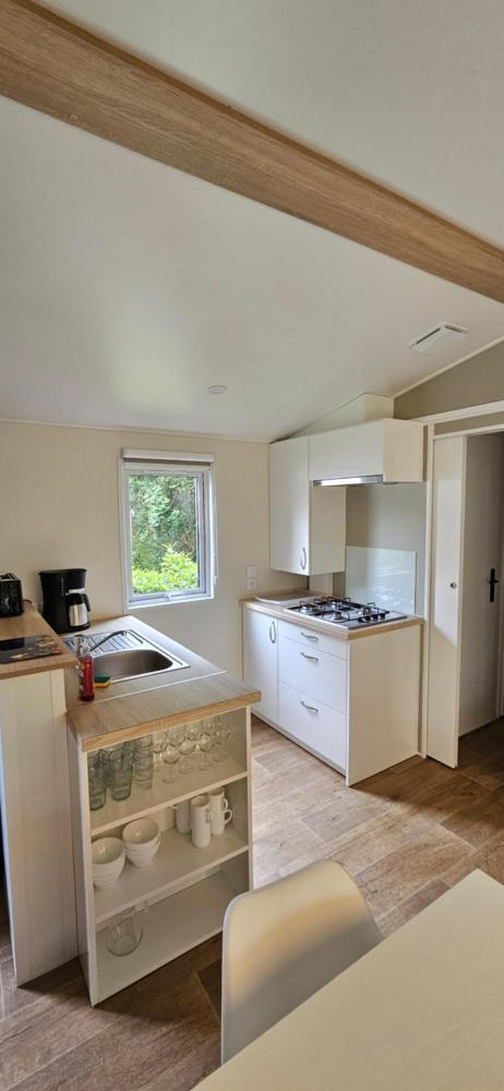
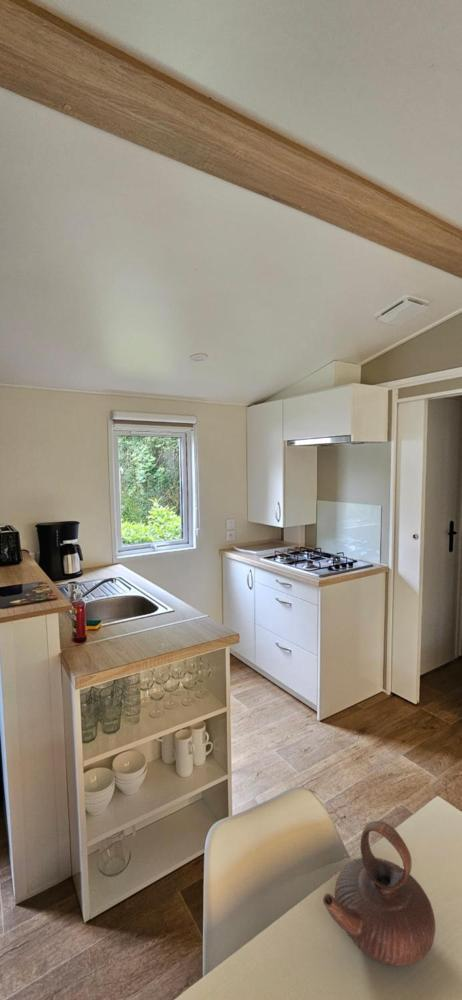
+ teapot [322,820,436,968]
